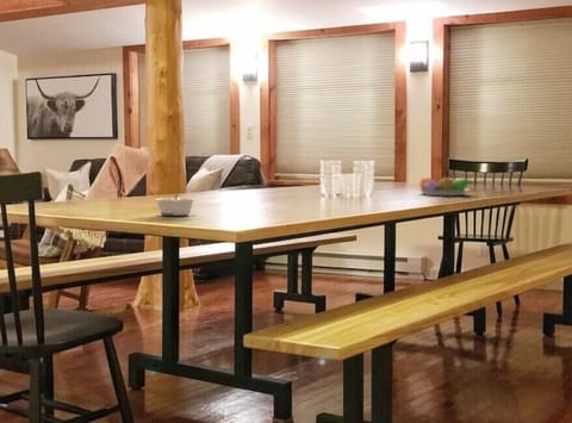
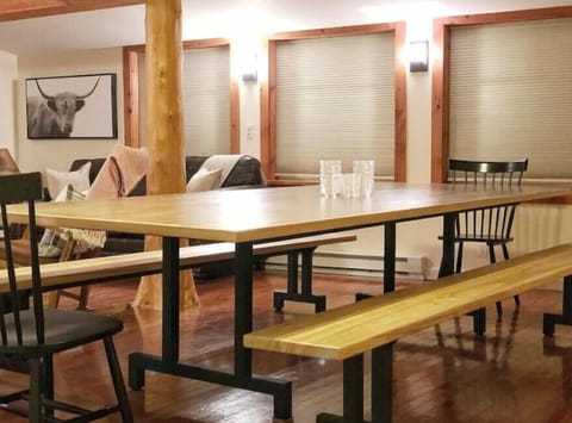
- legume [154,193,197,217]
- fruit bowl [418,174,472,197]
